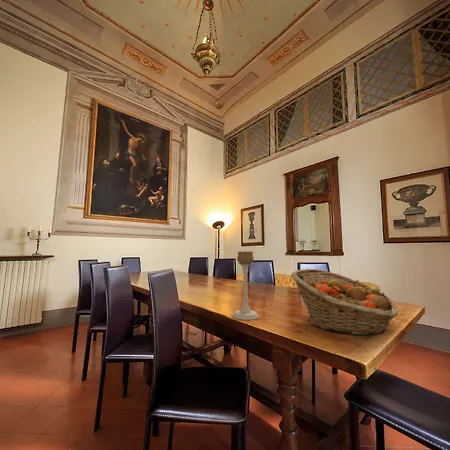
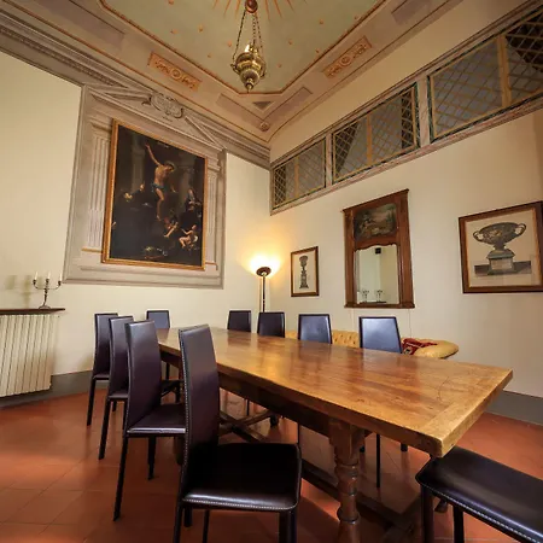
- candle holder [231,250,260,321]
- fruit basket [290,268,399,337]
